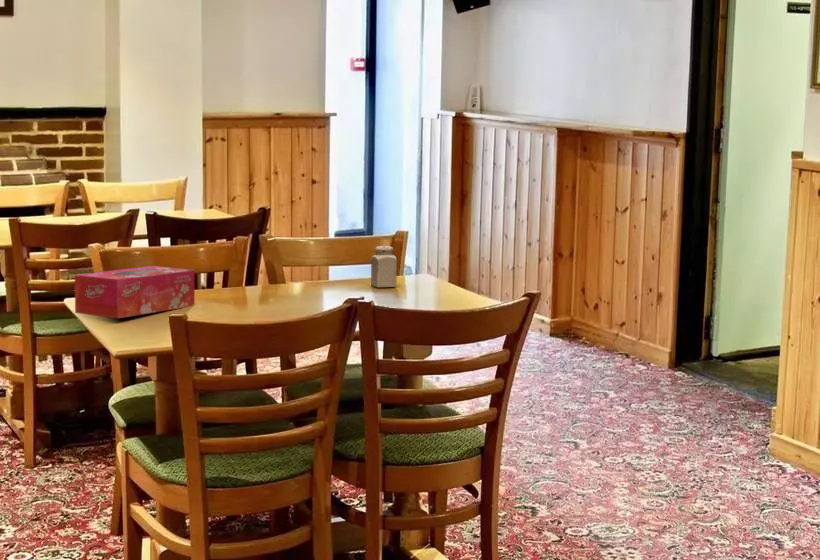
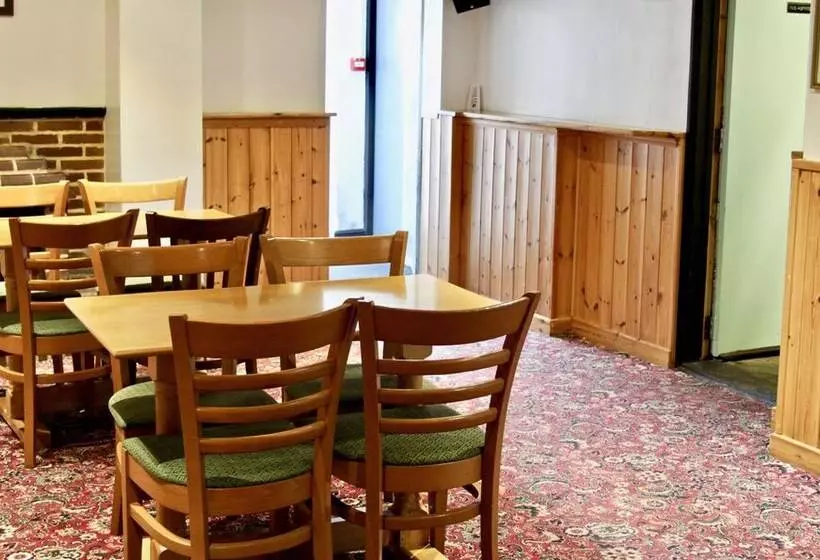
- tissue box [74,265,196,319]
- salt shaker [370,245,398,288]
